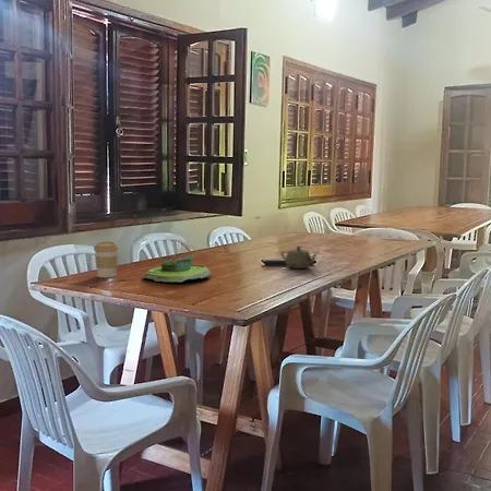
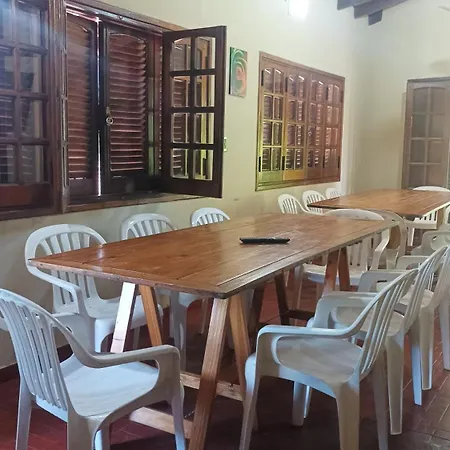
- teapot [280,244,320,270]
- plant pot [142,254,212,283]
- coffee cup [93,240,120,278]
